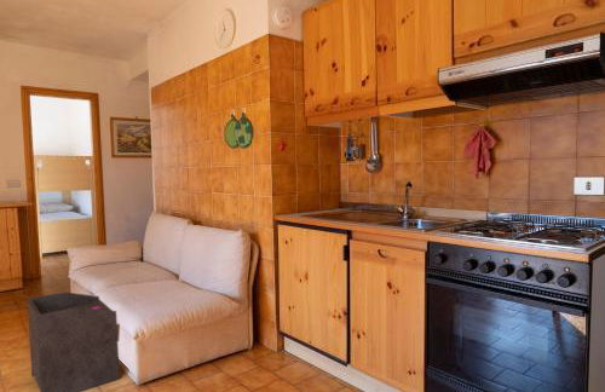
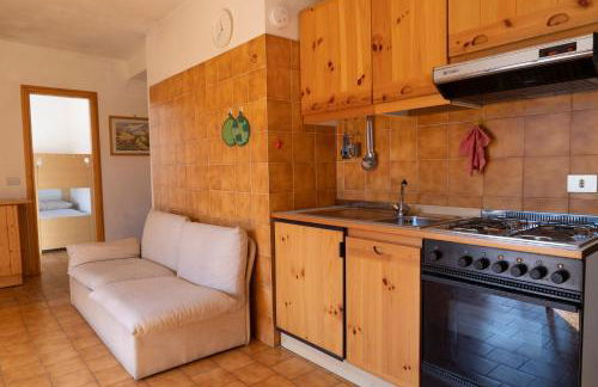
- waste basket [25,290,121,392]
